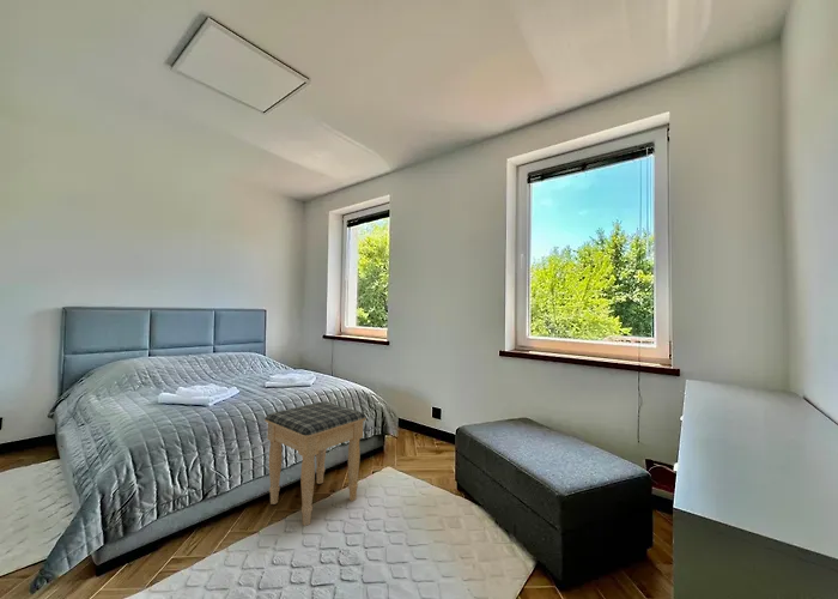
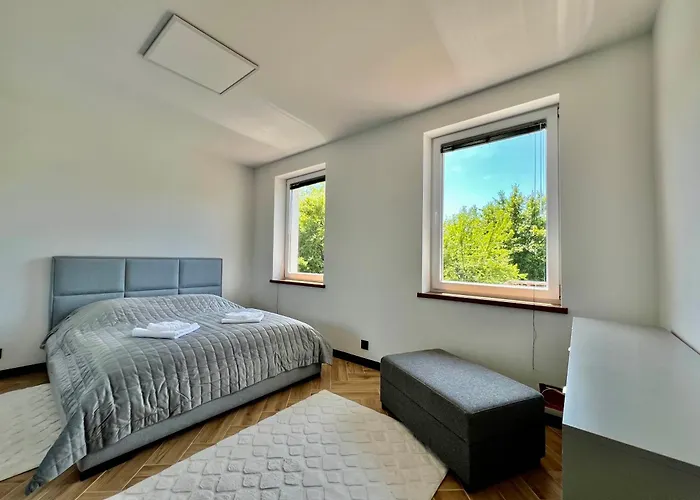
- footstool [263,400,368,527]
